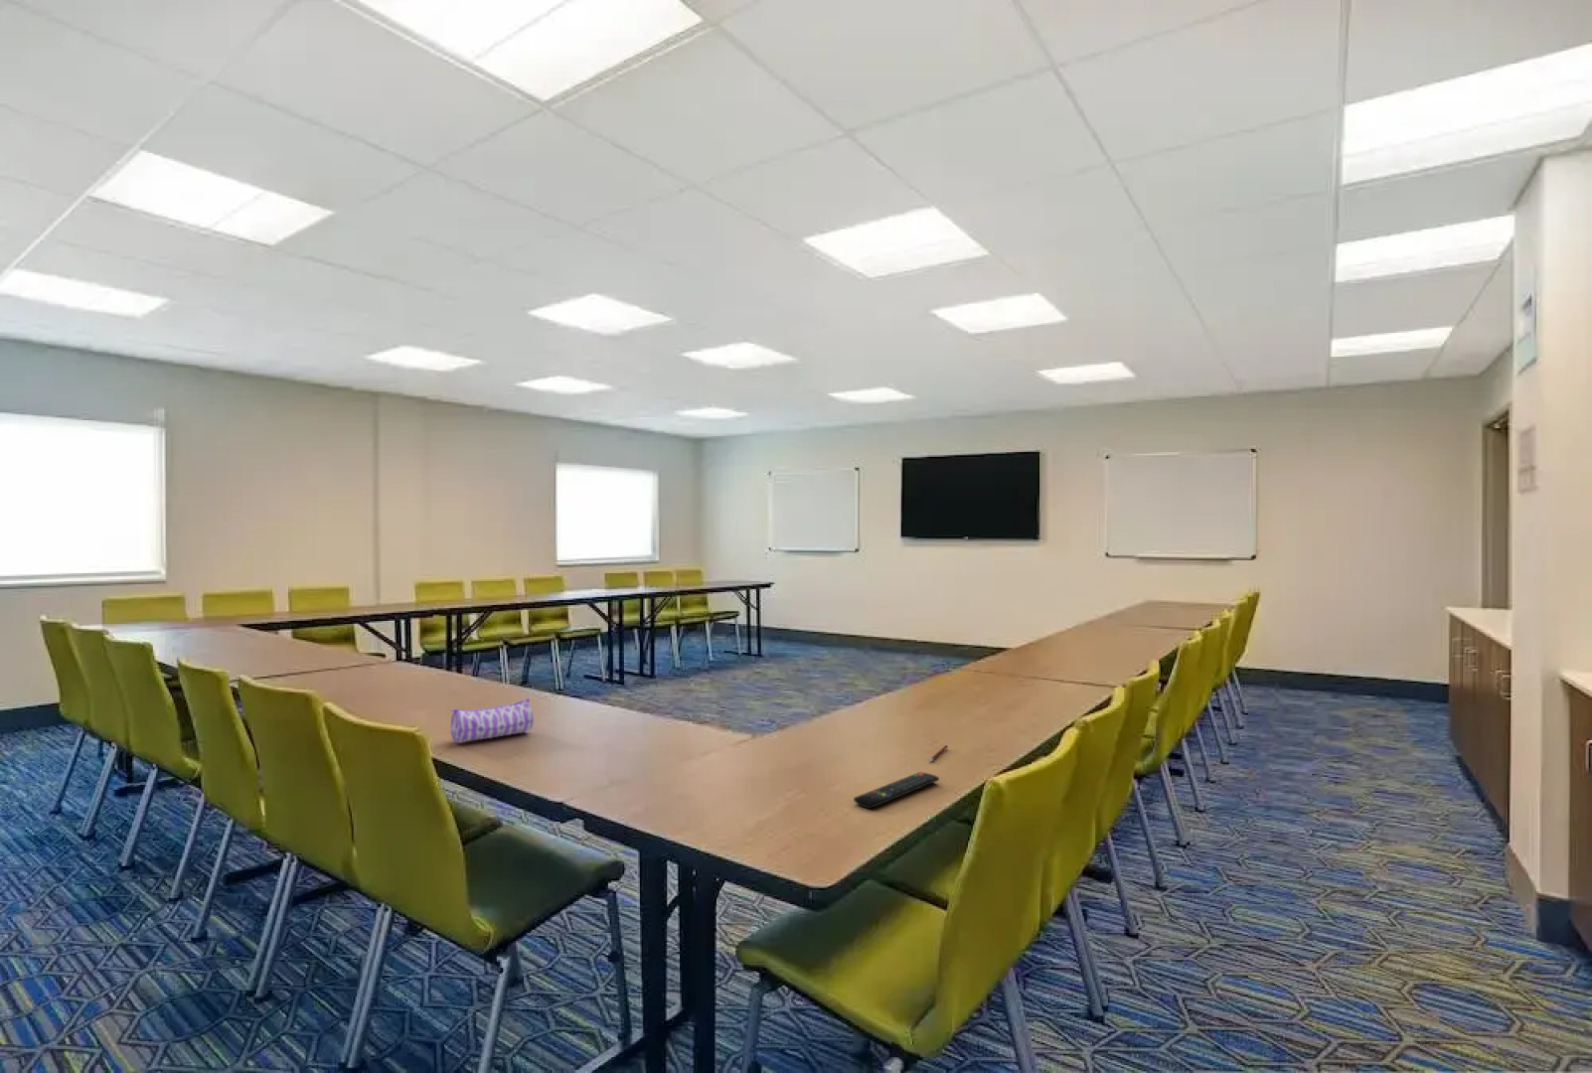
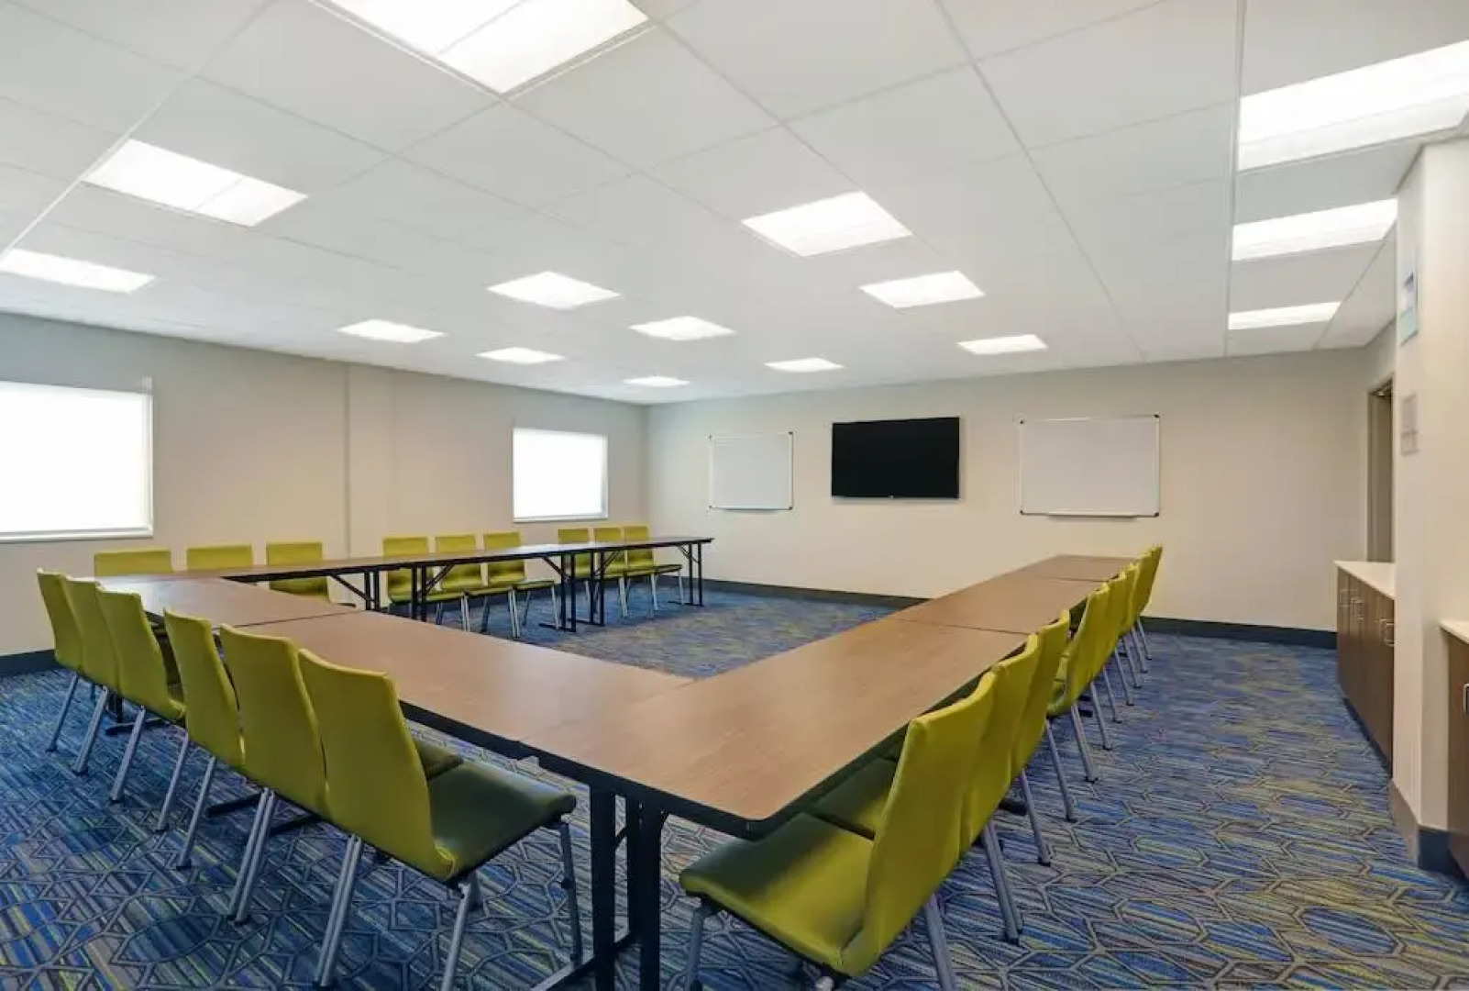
- pencil case [449,697,534,744]
- pen [928,744,949,763]
- remote control [853,771,940,810]
